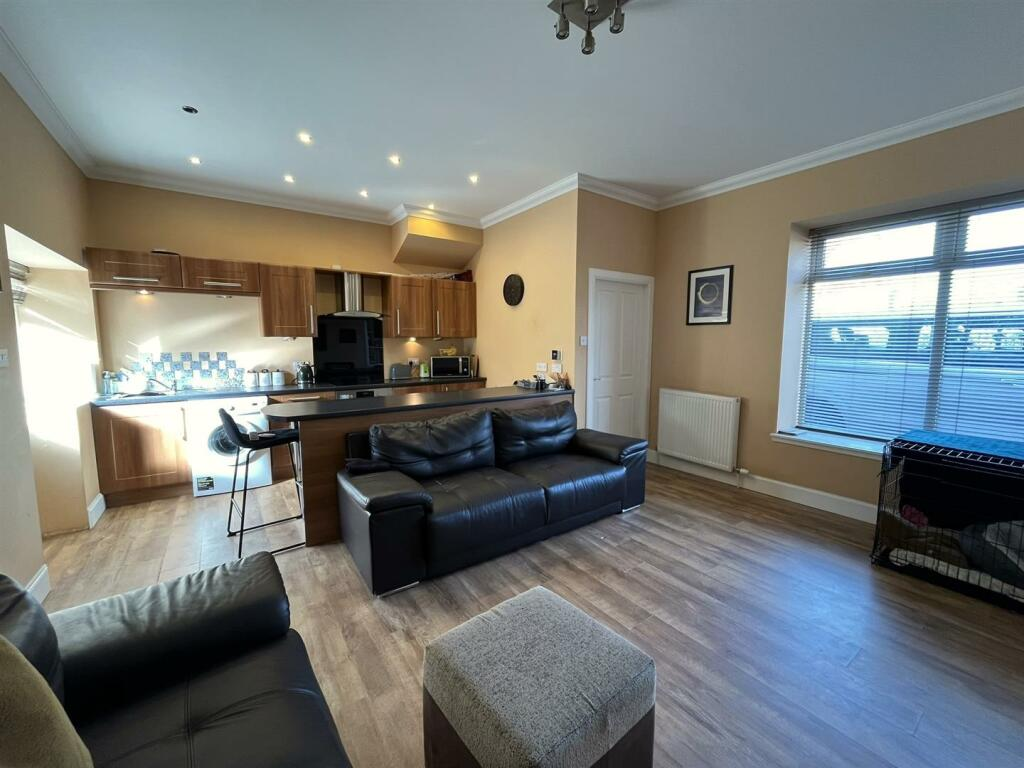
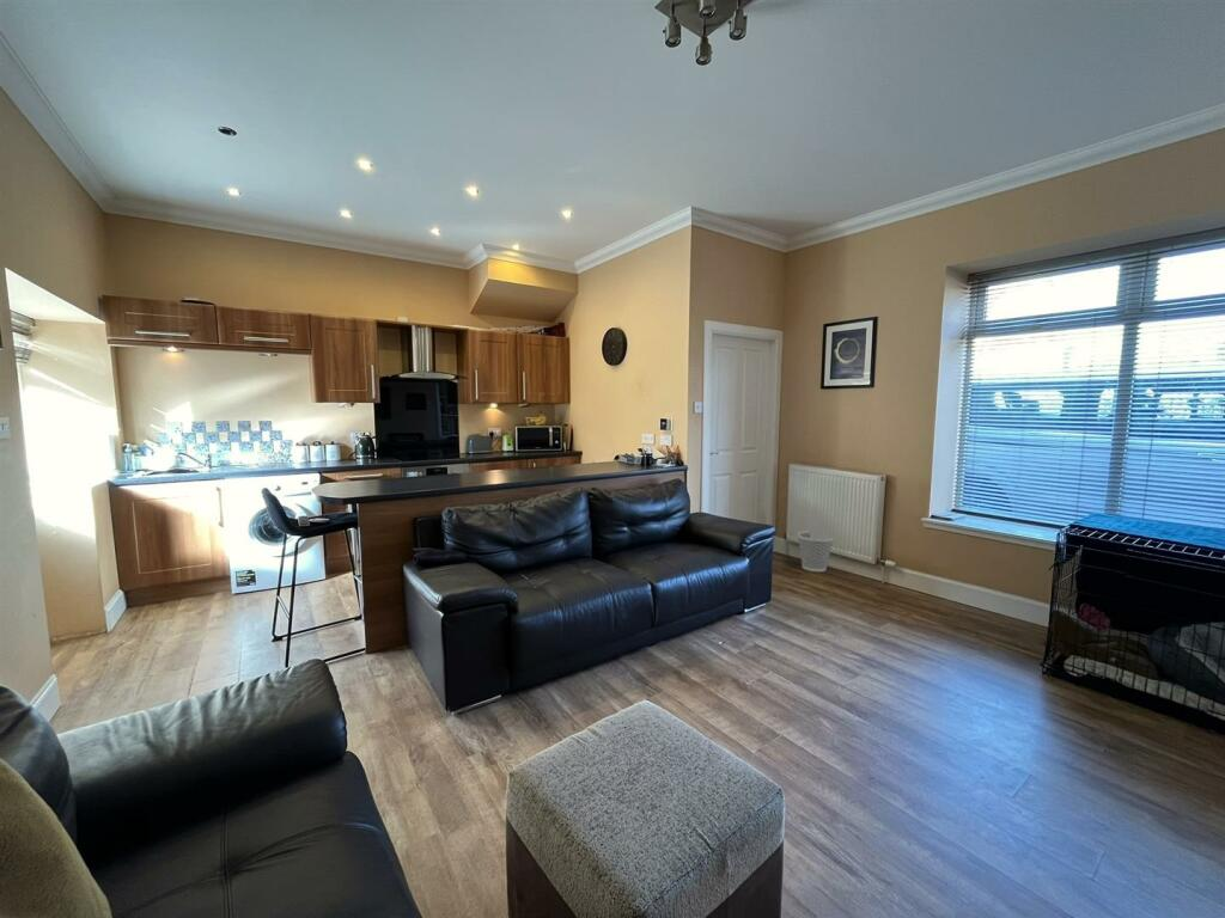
+ wastebasket [796,530,835,573]
